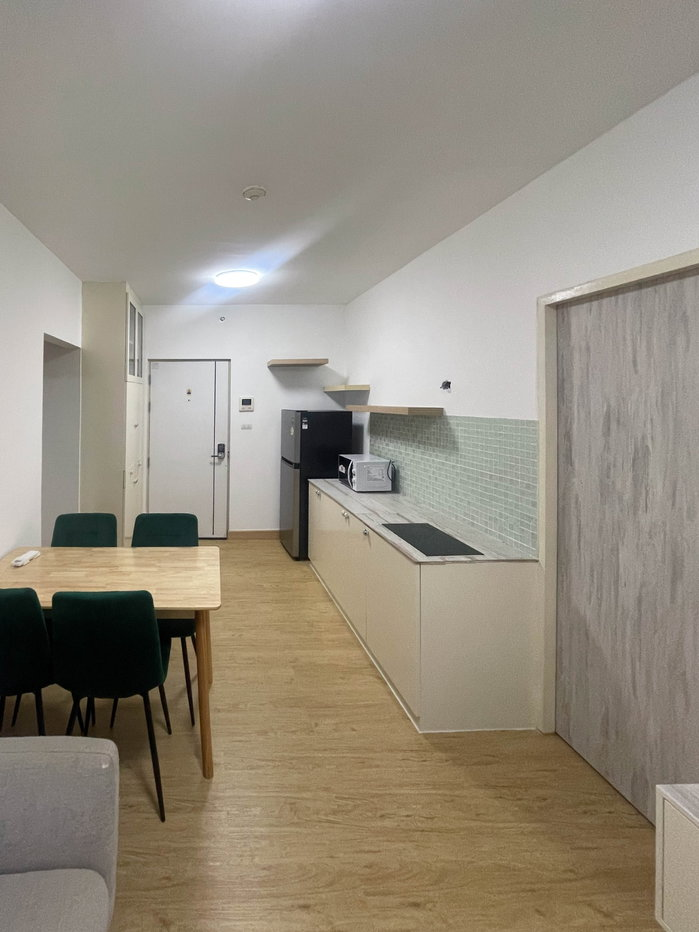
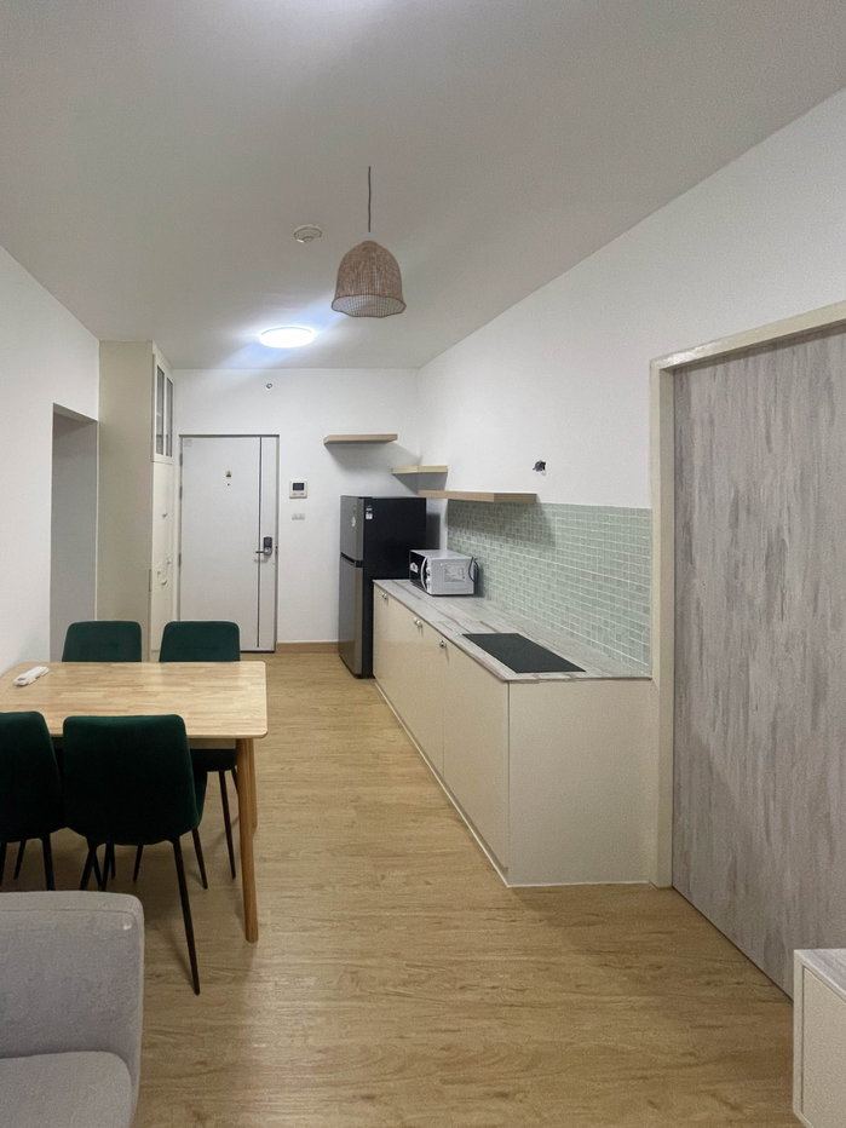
+ pendant lamp [330,165,408,320]
